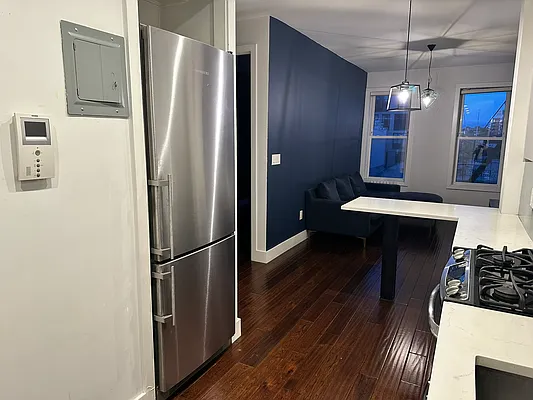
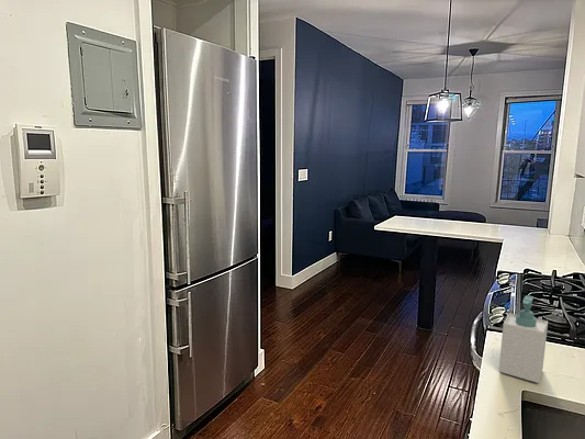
+ soap bottle [498,294,549,384]
